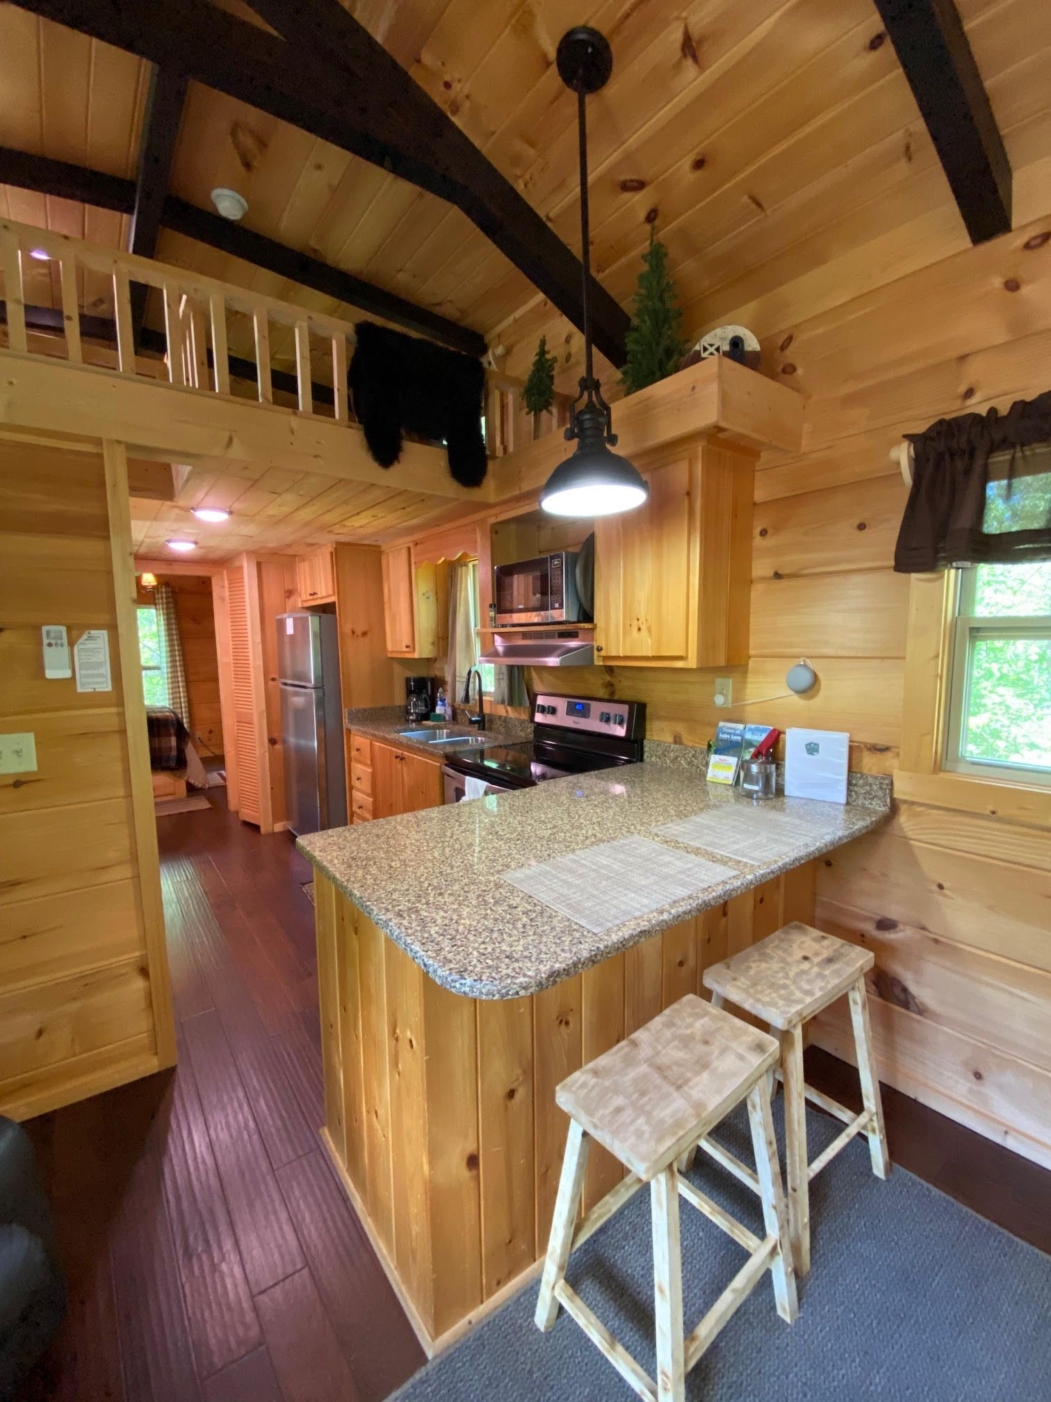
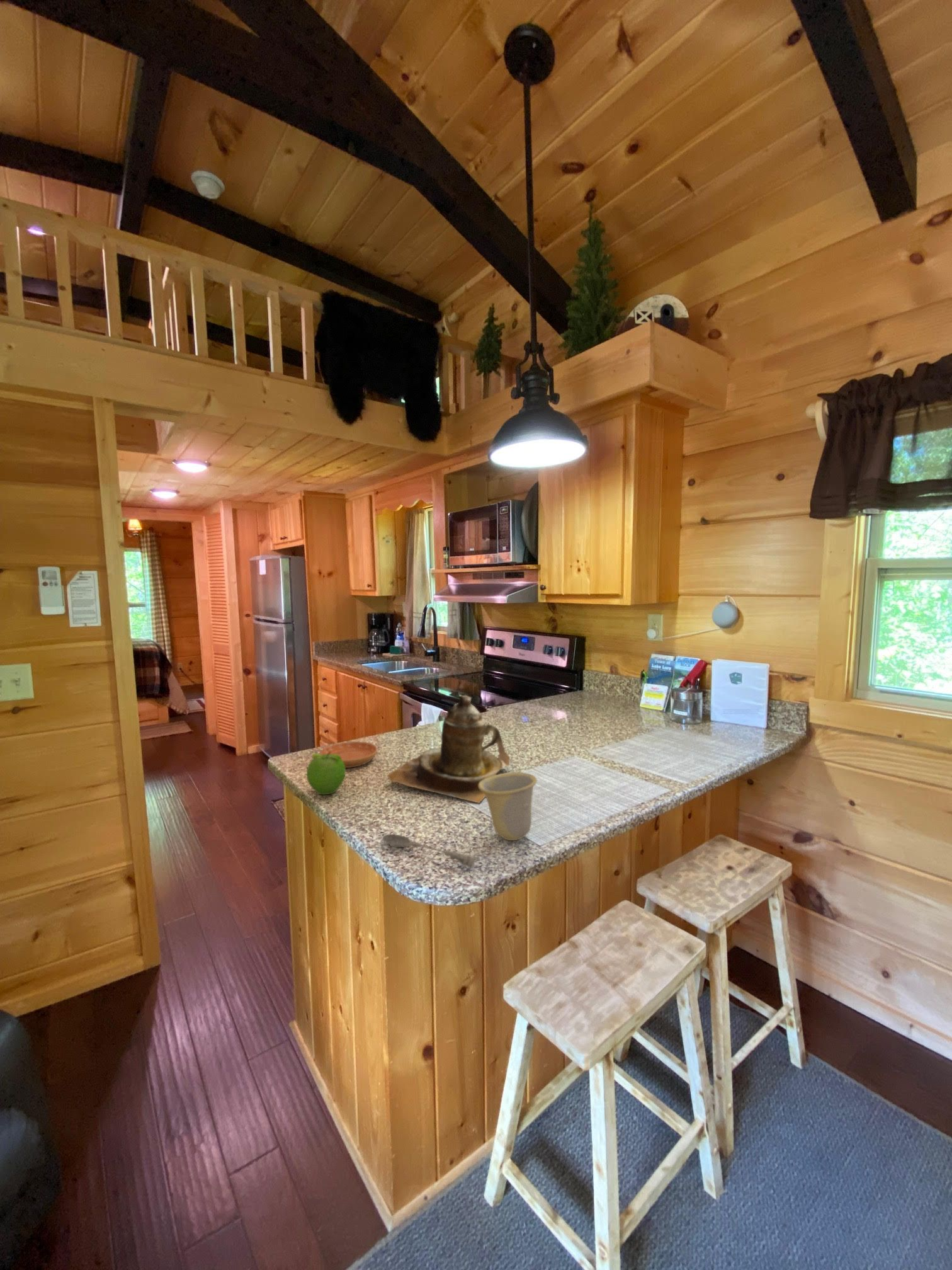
+ saucer [319,741,378,769]
+ cup [479,772,538,841]
+ teapot [386,695,511,804]
+ fruit [306,752,346,795]
+ soupspoon [382,833,475,869]
